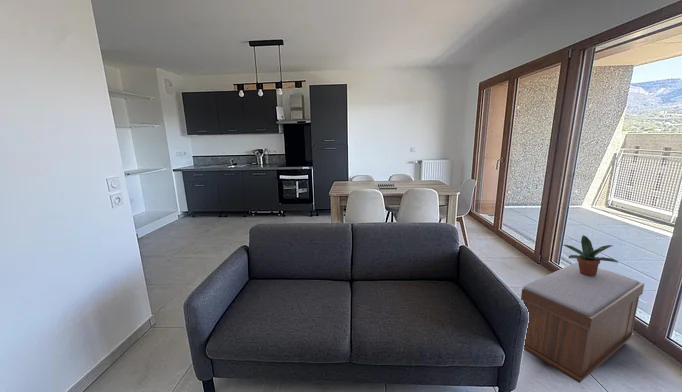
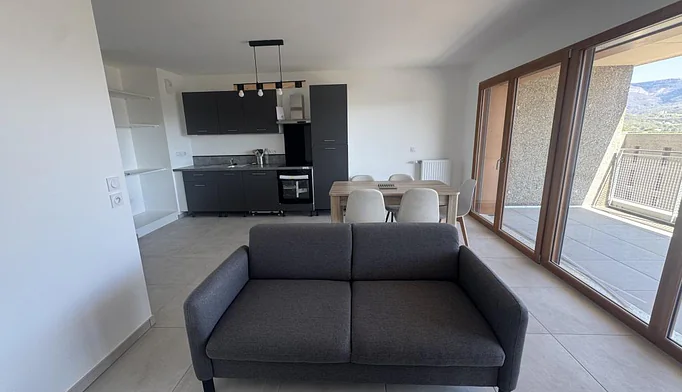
- bench [520,262,645,384]
- potted plant [562,234,619,276]
